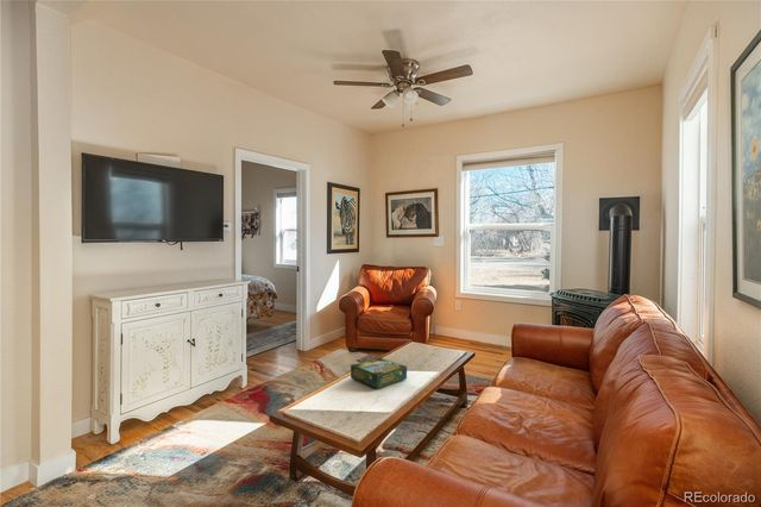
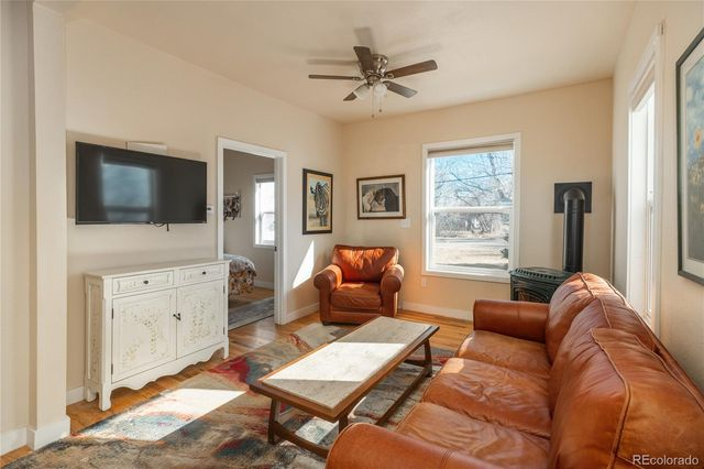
- board game [350,357,408,390]
